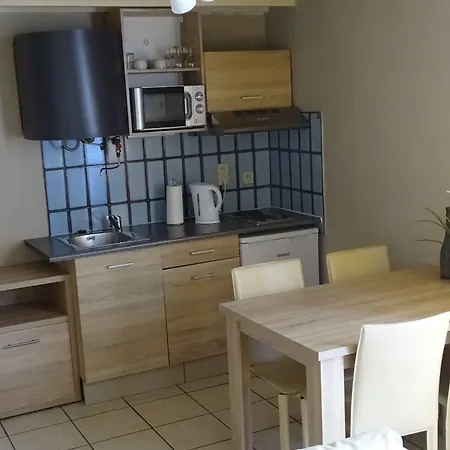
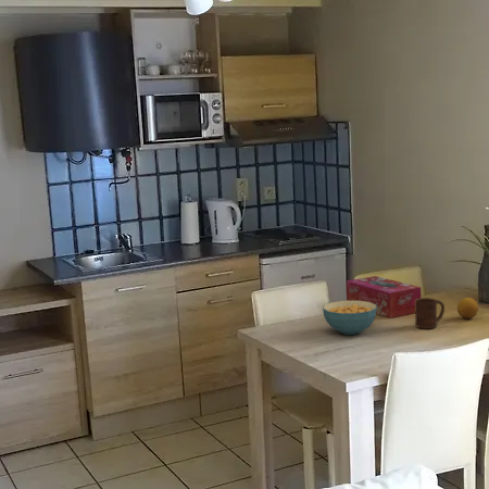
+ fruit [456,297,479,319]
+ cup [414,297,446,330]
+ cereal bowl [322,300,377,336]
+ tissue box [346,275,422,318]
